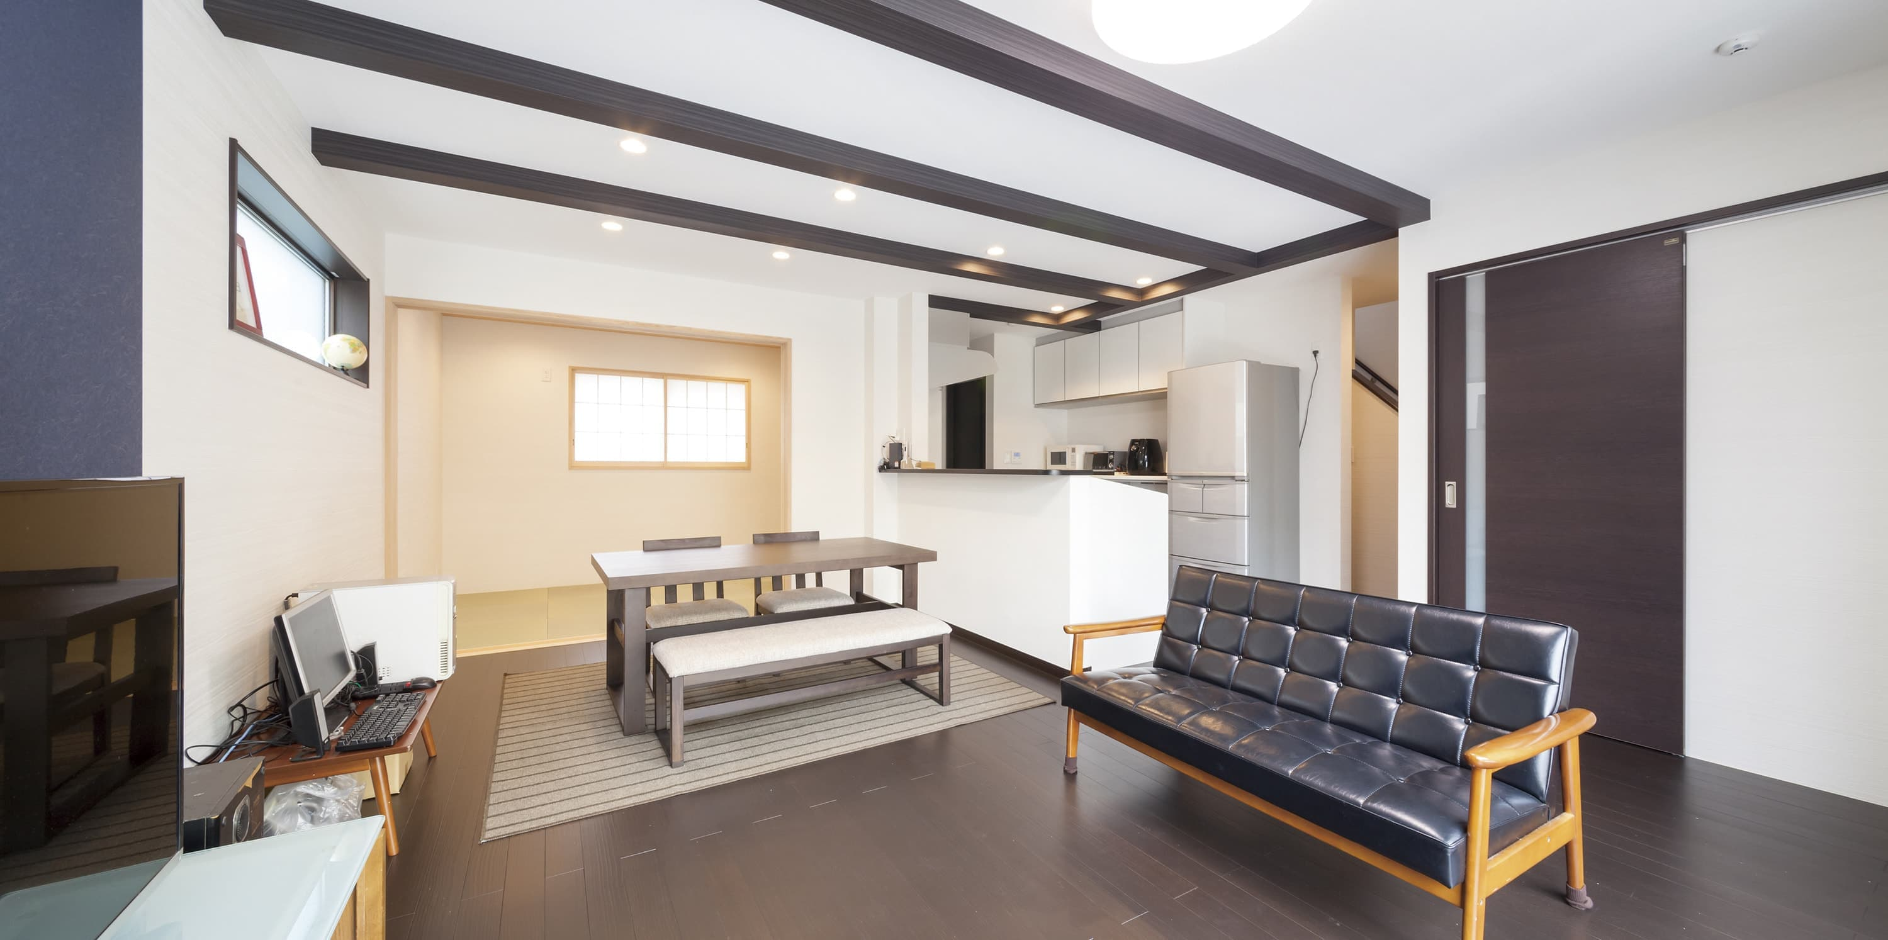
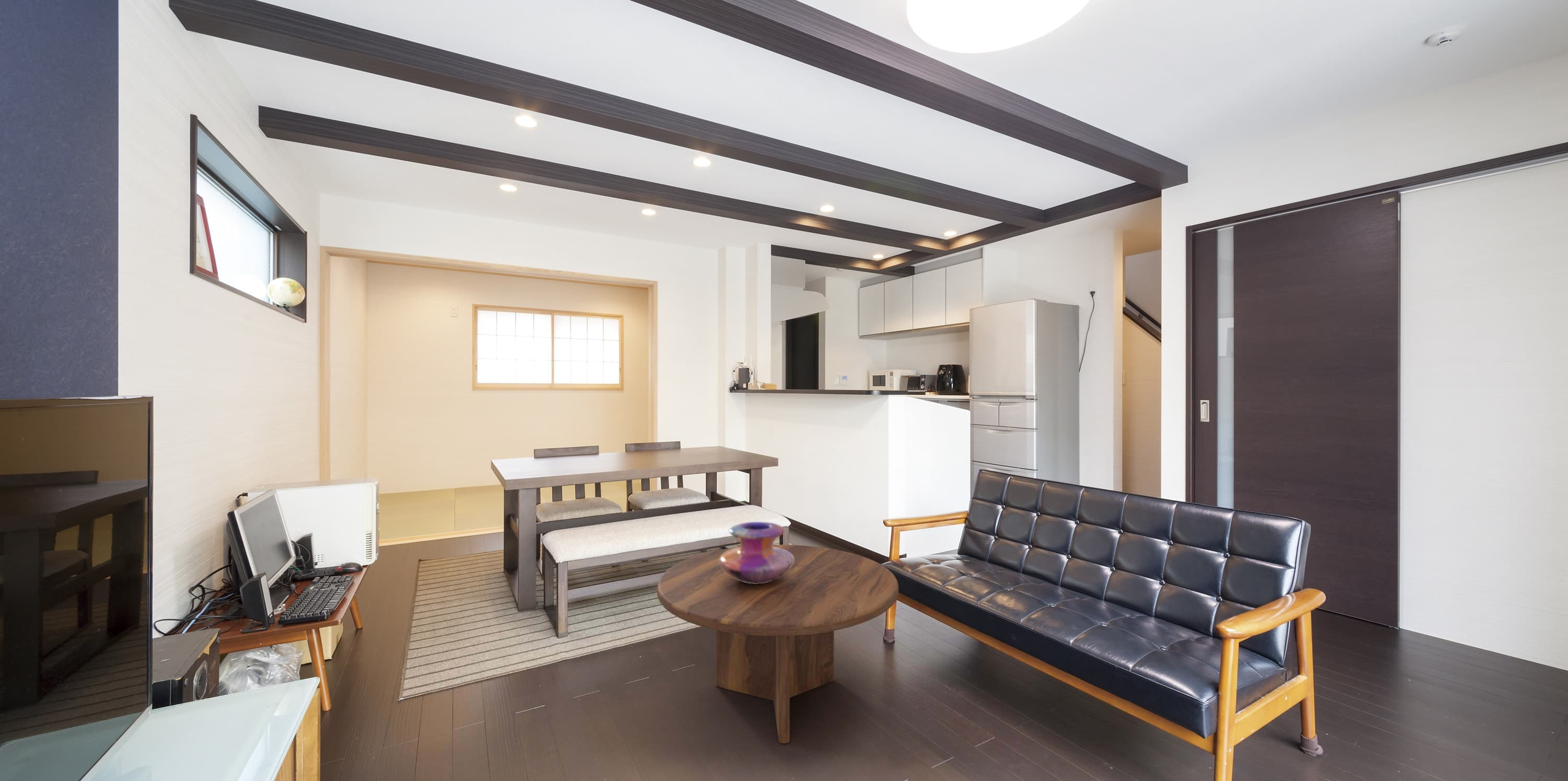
+ coffee table [656,544,899,744]
+ decorative vase [719,521,794,584]
